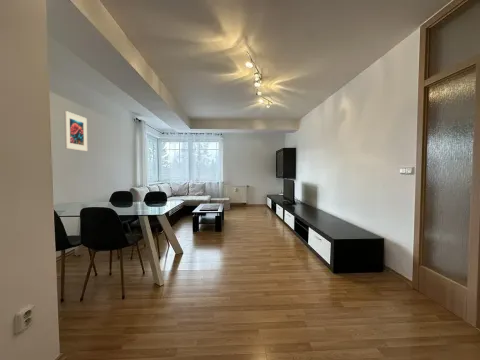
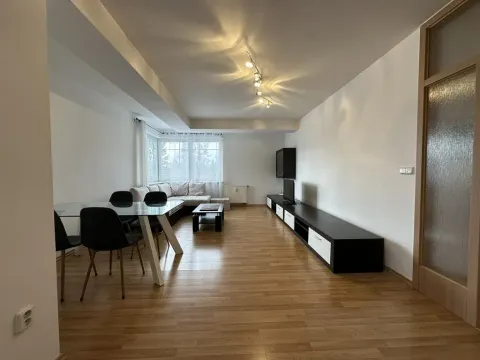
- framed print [63,110,88,152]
